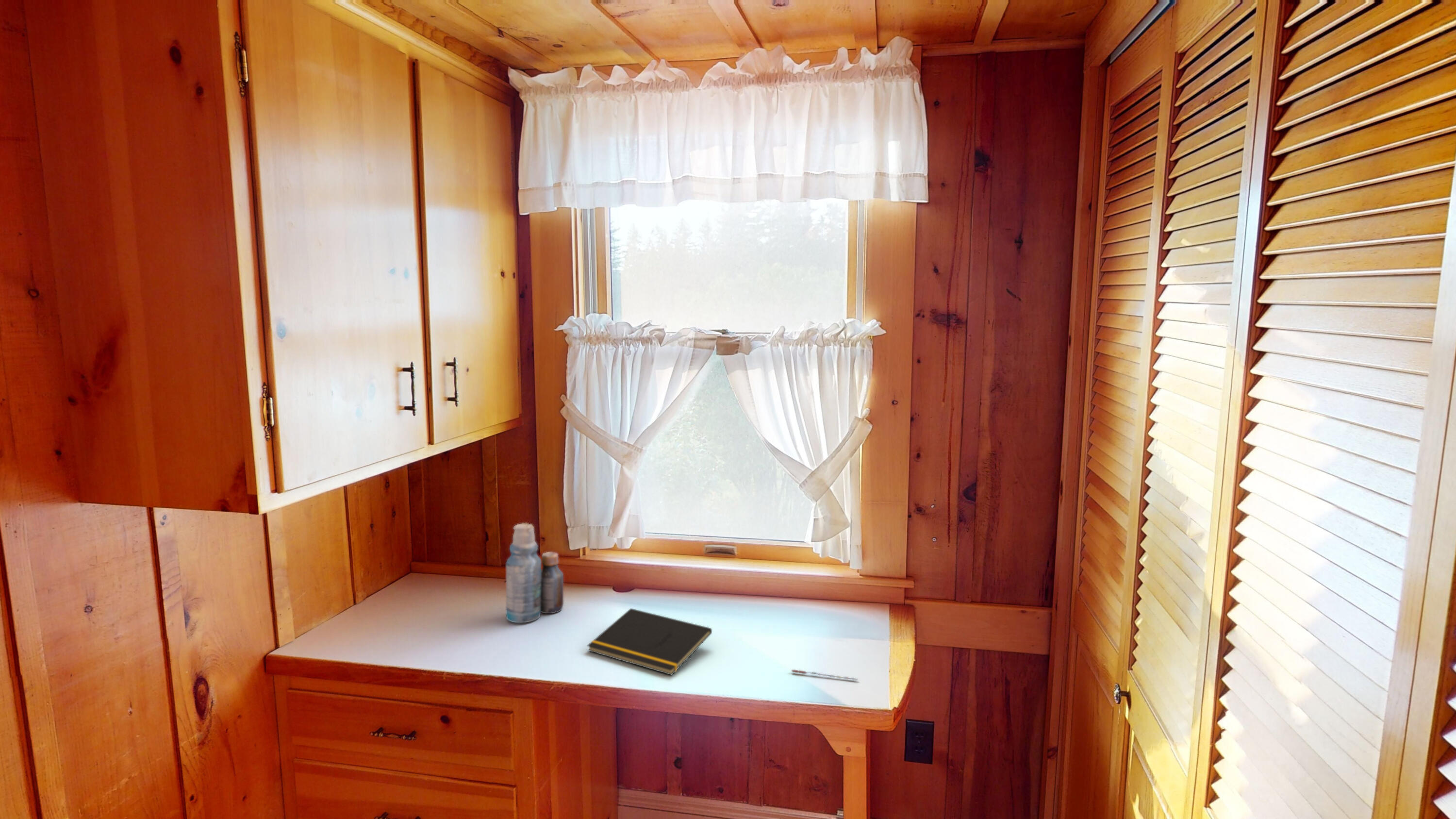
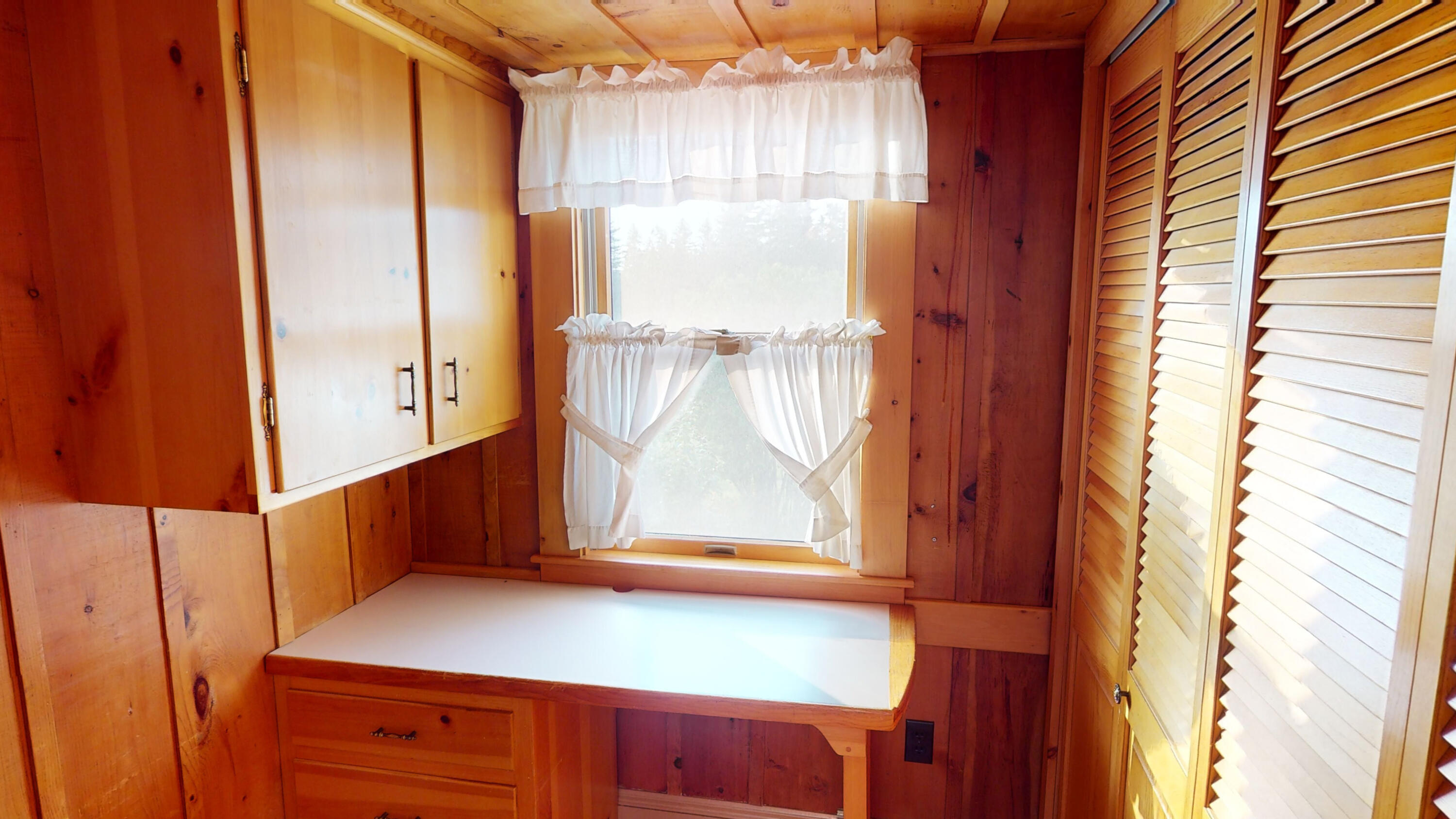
- pen [791,669,859,681]
- notepad [587,608,712,676]
- bottle [505,522,564,623]
